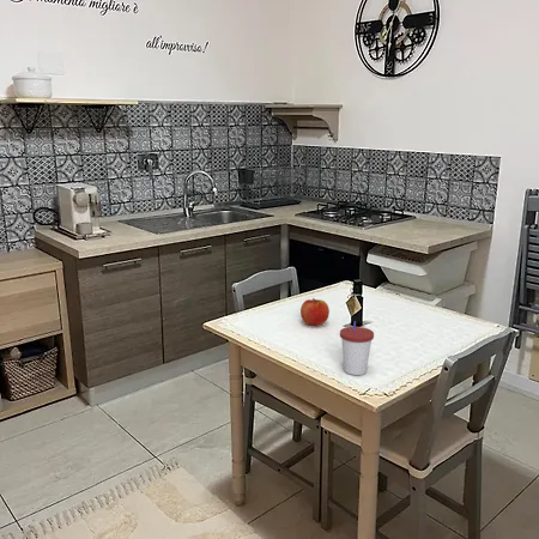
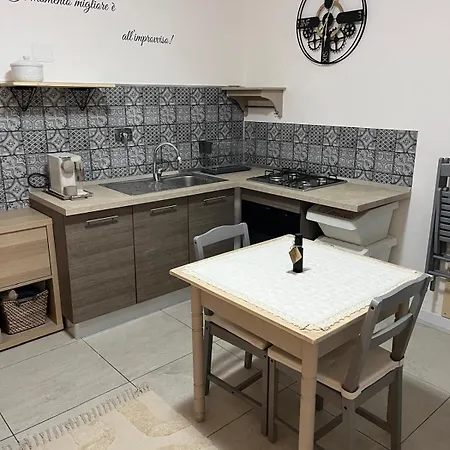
- cup [339,320,375,376]
- fruit [299,297,331,327]
